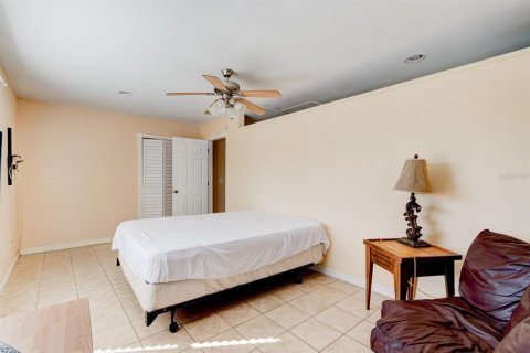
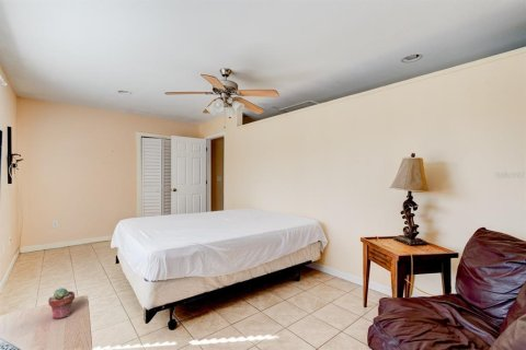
+ potted succulent [47,287,76,319]
